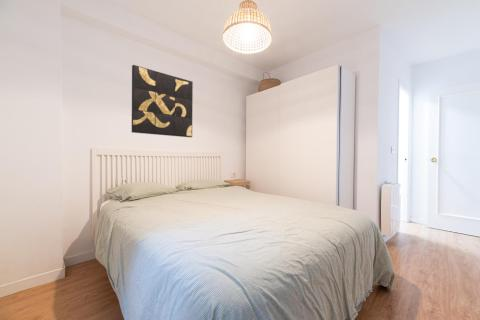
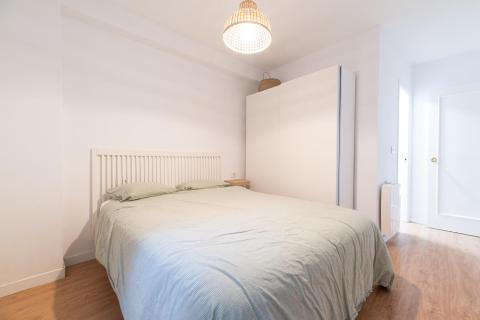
- wall art [131,64,194,138]
